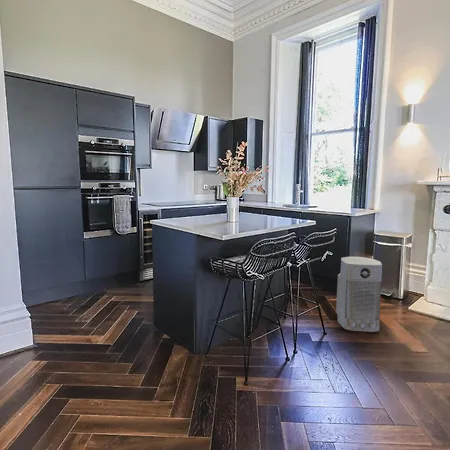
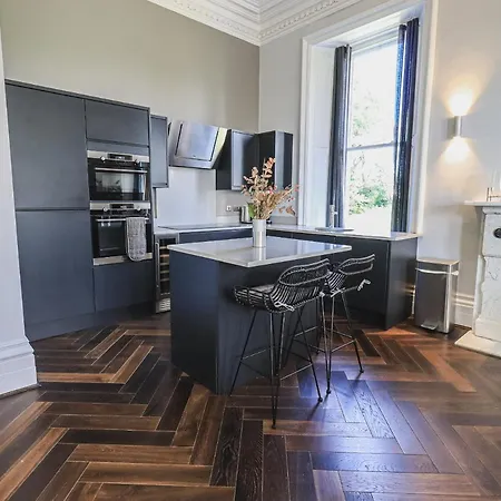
- air purifier [335,256,383,333]
